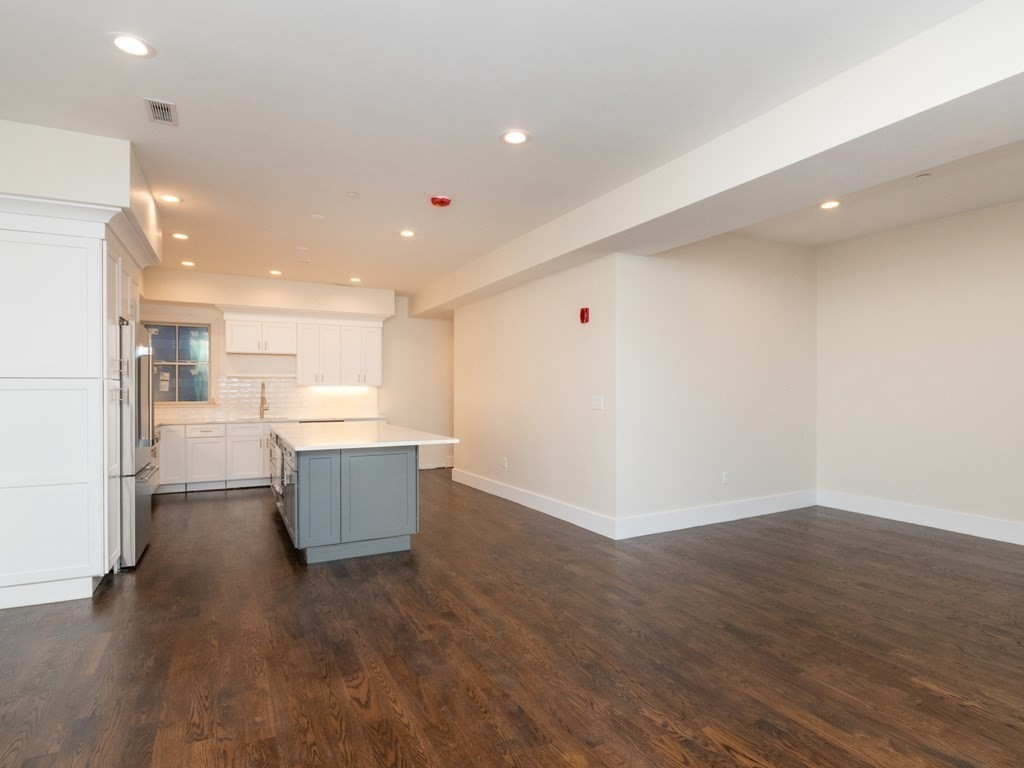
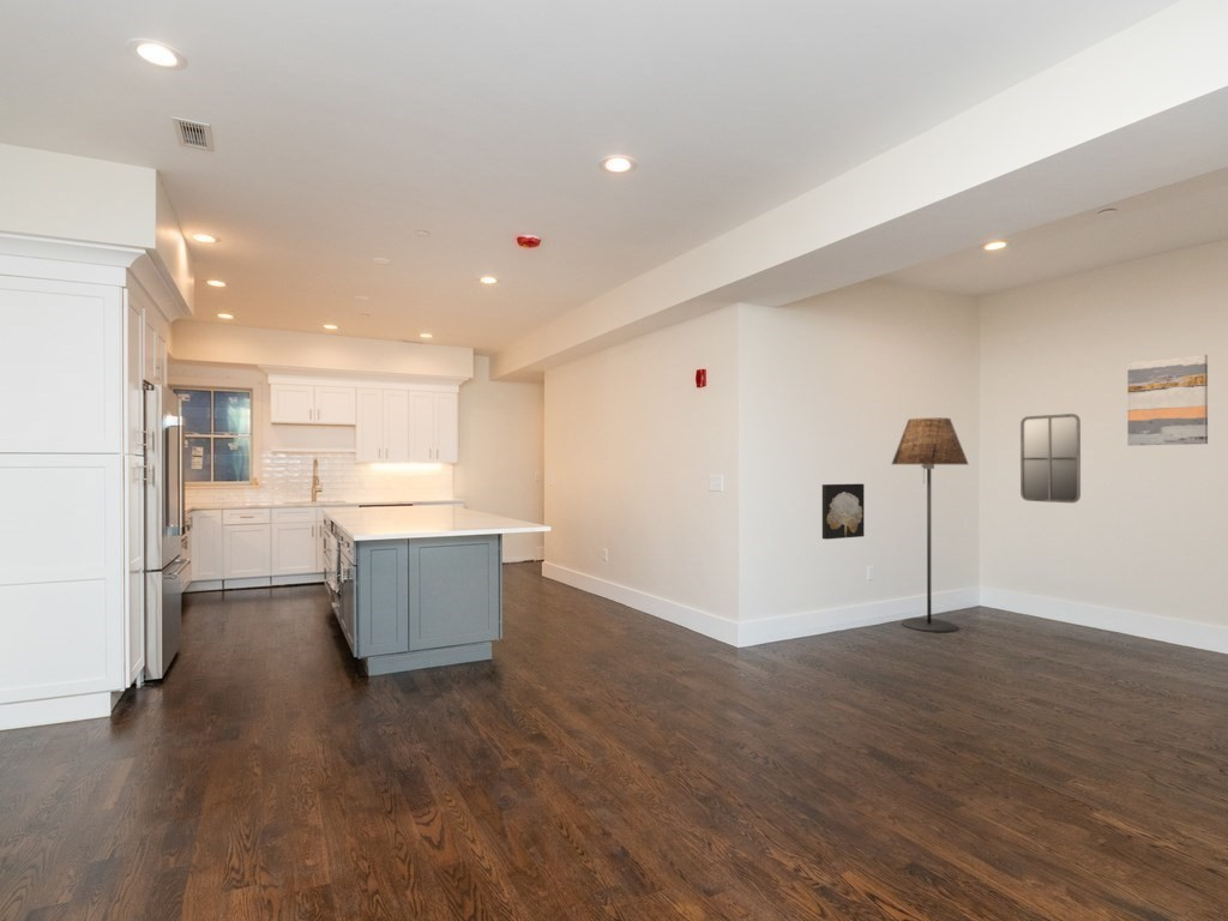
+ wall art [1126,354,1209,446]
+ home mirror [1019,413,1082,504]
+ floor lamp [891,417,969,633]
+ wall art [821,482,865,541]
